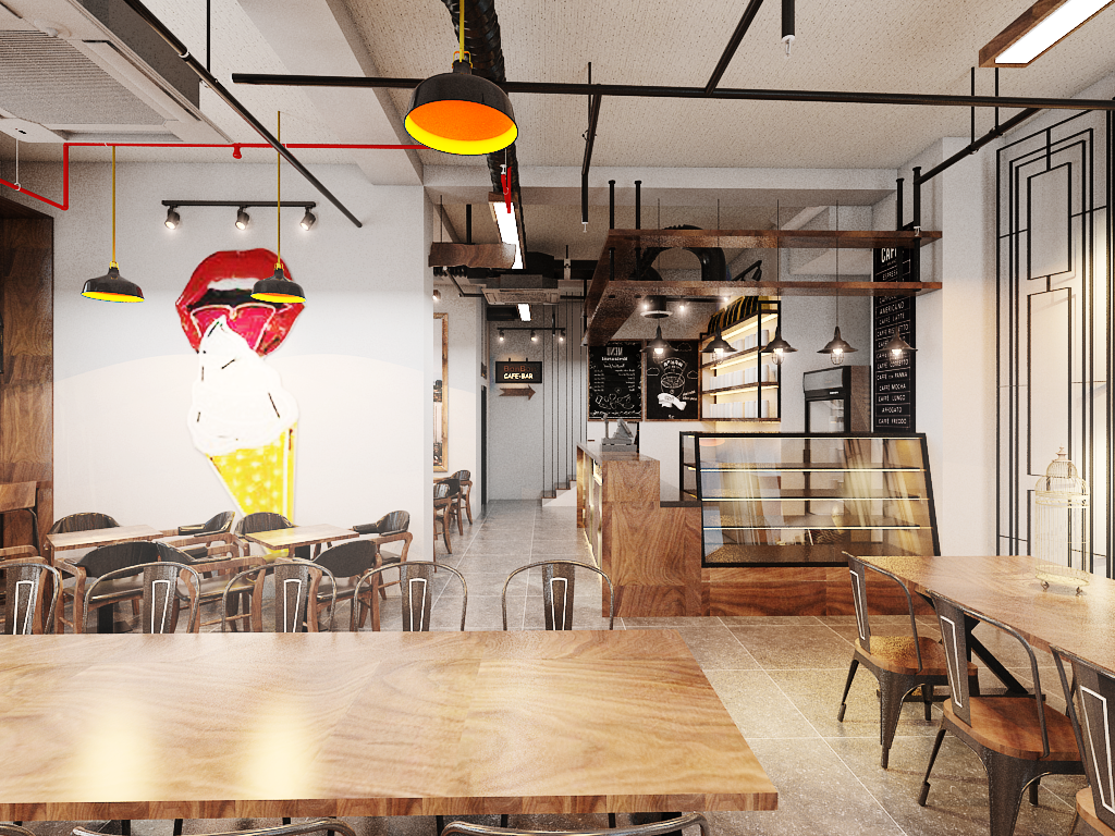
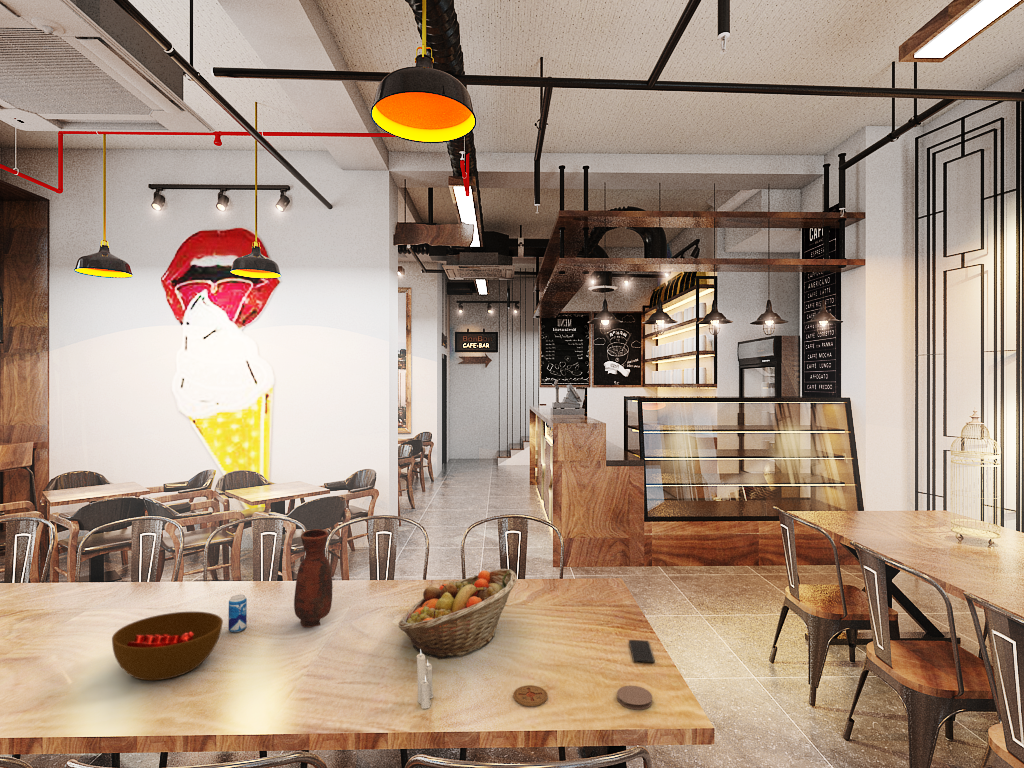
+ beverage can [227,594,248,633]
+ coaster [616,685,653,711]
+ fruit basket [398,568,517,660]
+ smartphone [628,639,656,664]
+ candle [416,649,434,710]
+ vase [293,528,333,628]
+ bowl [111,611,224,681]
+ coaster [512,684,549,707]
